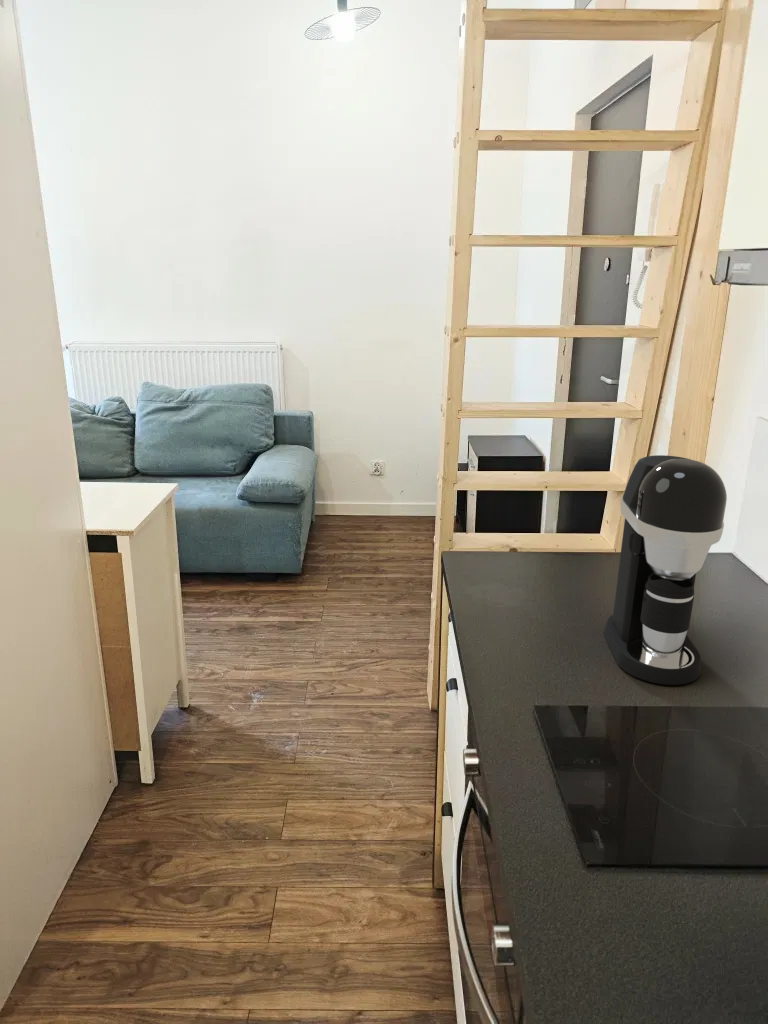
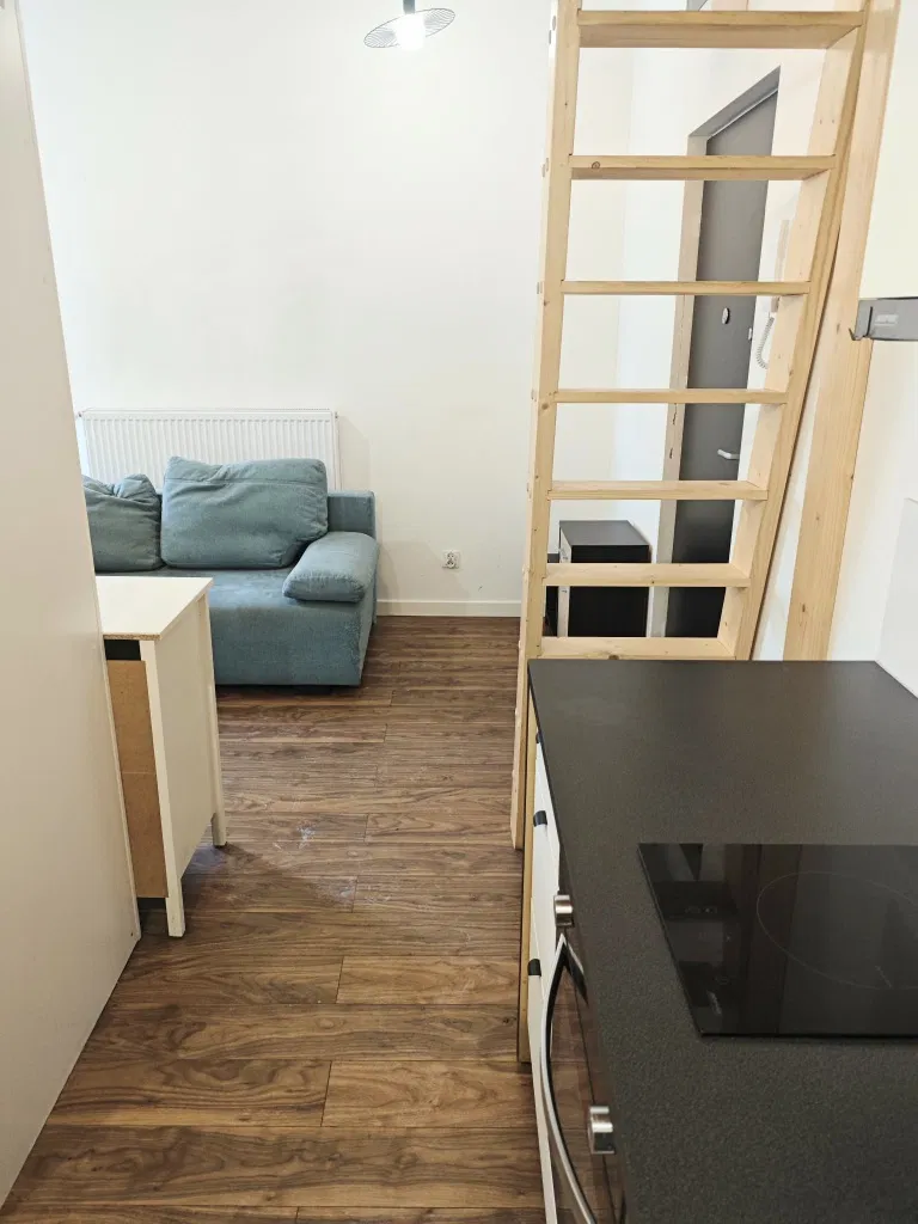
- coffee maker [603,454,728,686]
